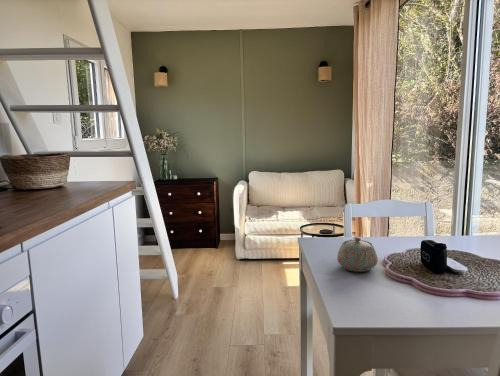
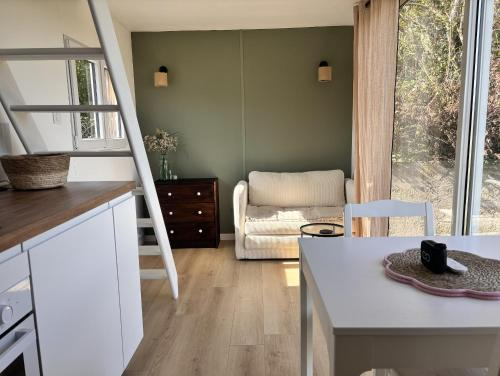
- teapot [336,236,379,273]
